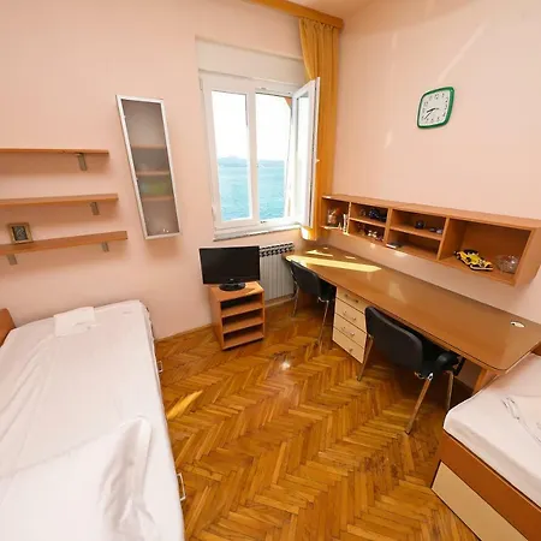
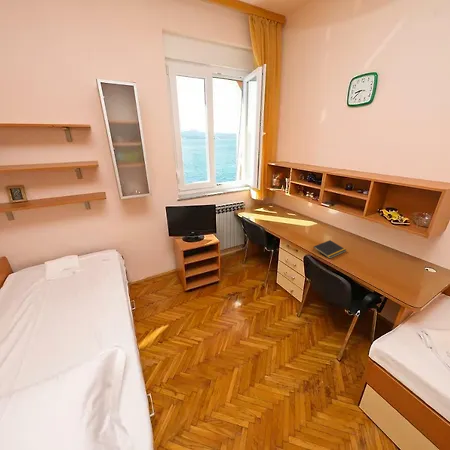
+ notepad [312,239,347,259]
